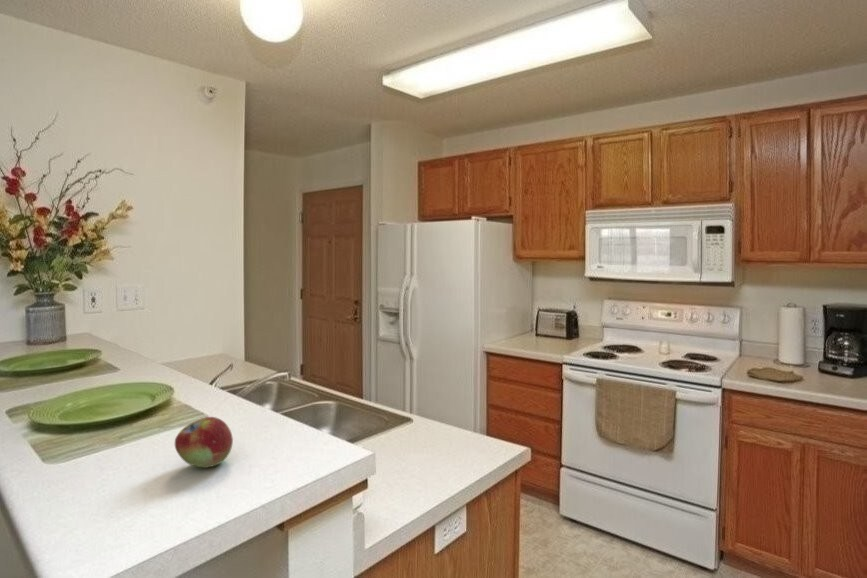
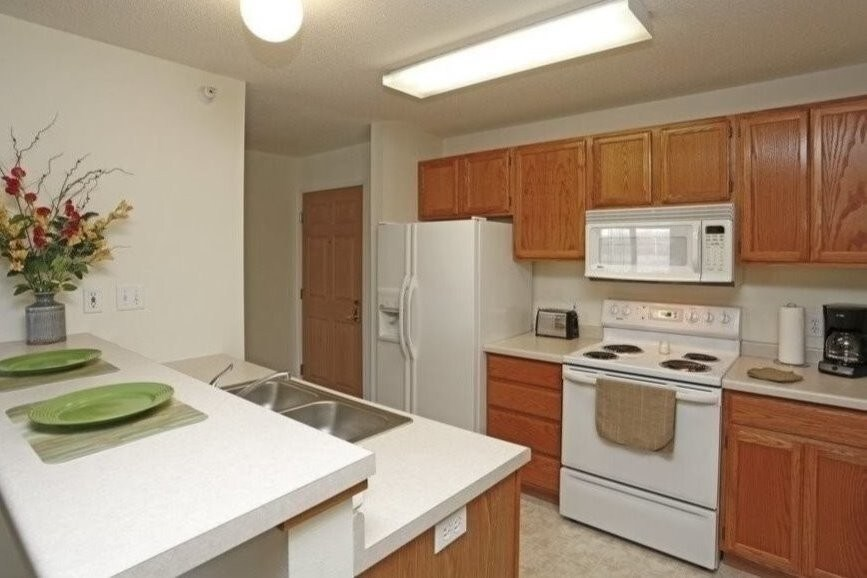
- fruit [174,416,234,469]
